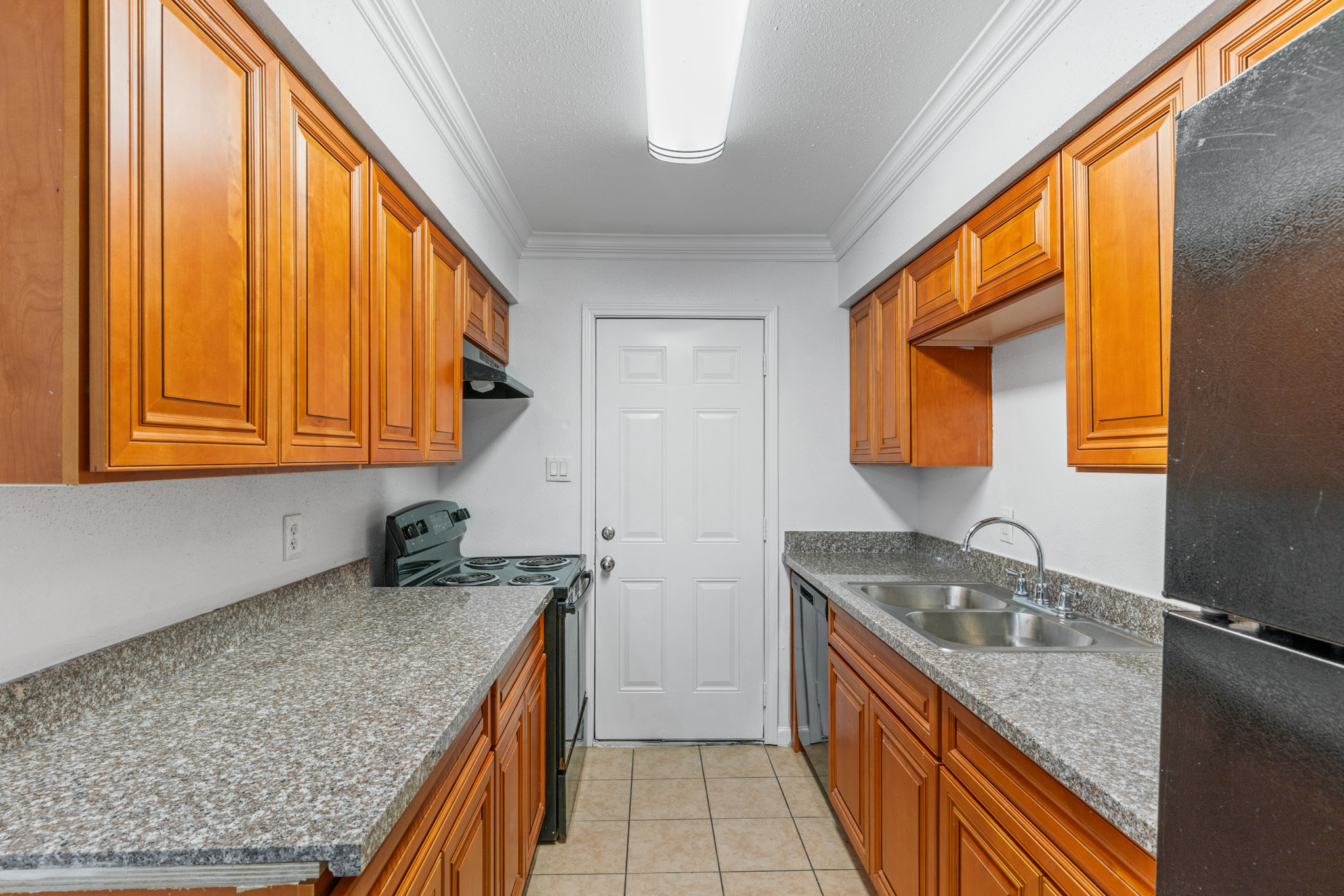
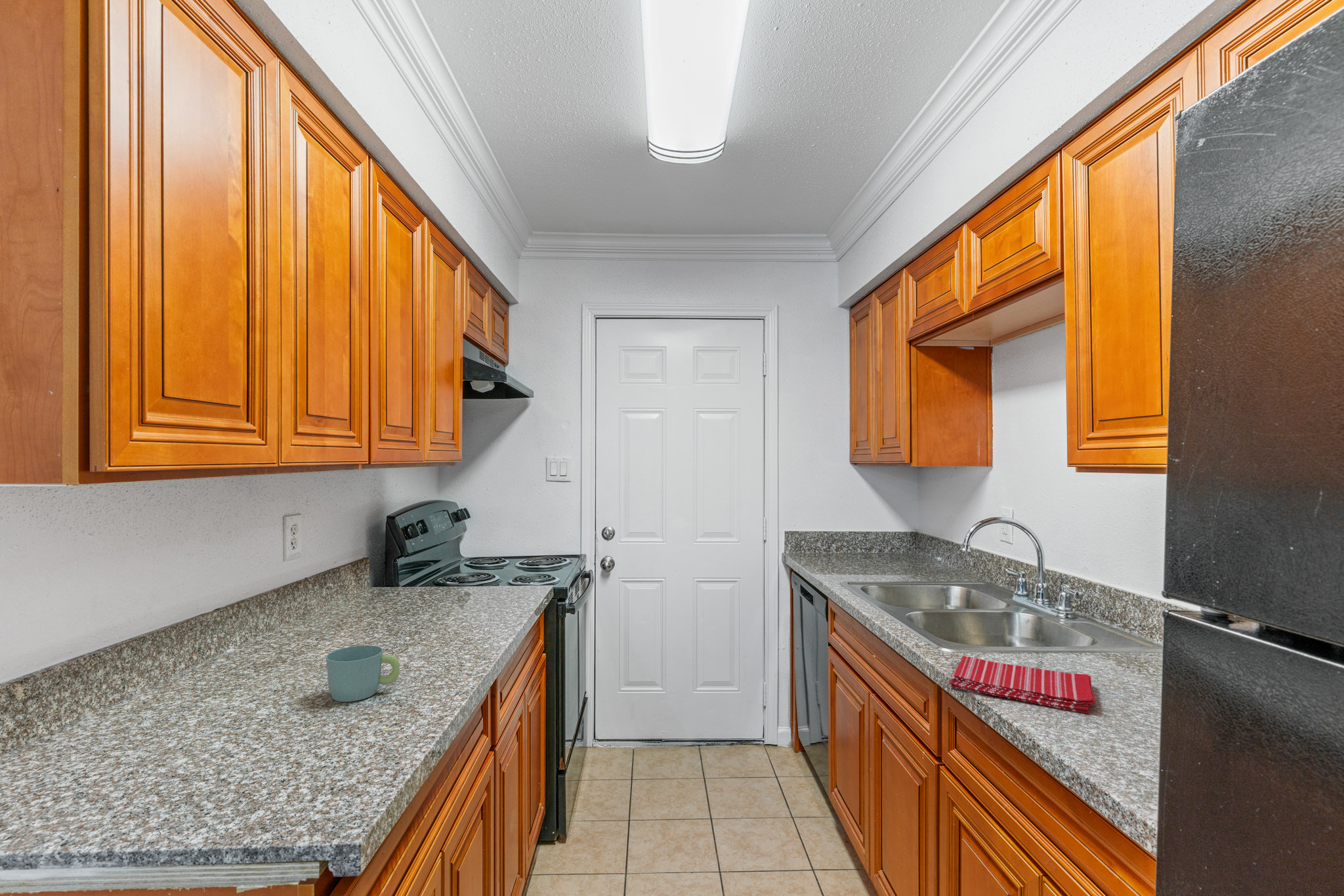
+ mug [326,645,400,703]
+ dish towel [949,655,1096,714]
